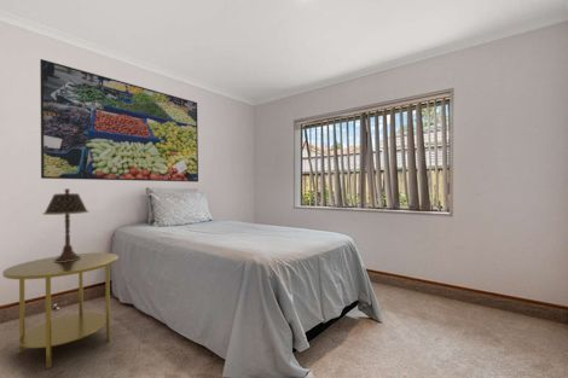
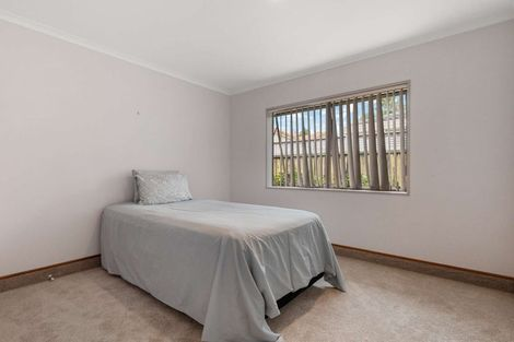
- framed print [39,58,199,184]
- table lamp [42,187,89,262]
- side table [1,251,120,370]
